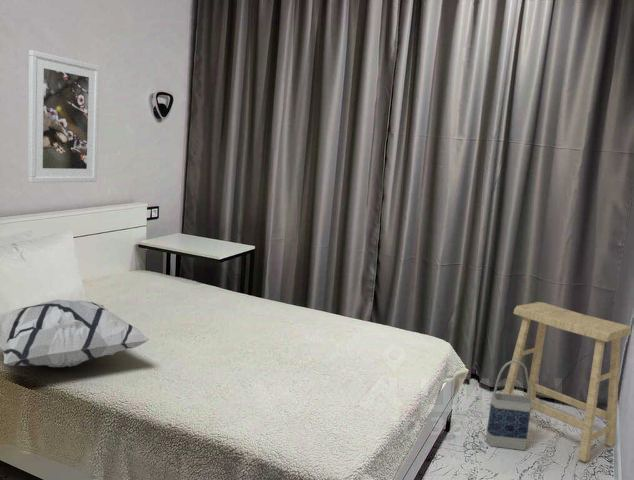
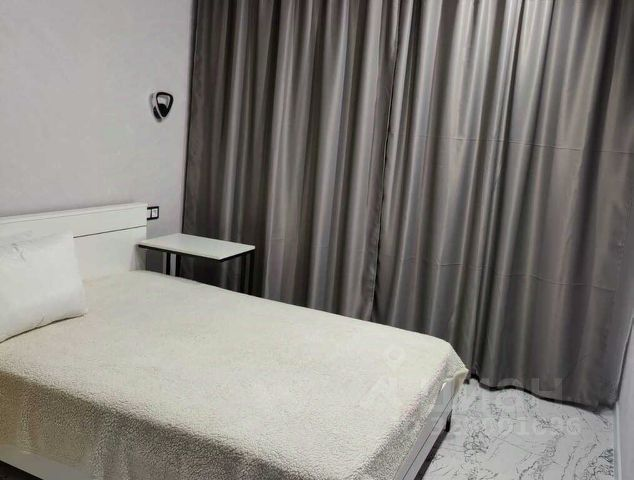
- decorative pillow [0,299,150,368]
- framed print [27,49,101,184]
- bag [485,360,532,451]
- stool [503,301,632,463]
